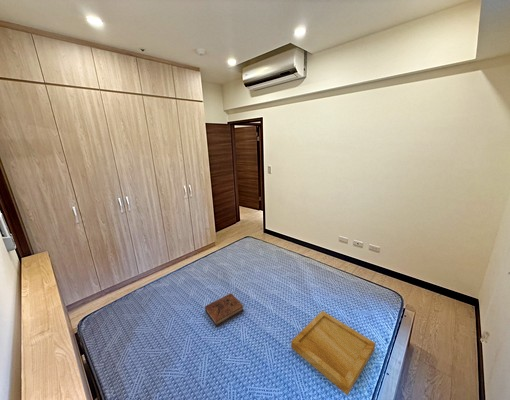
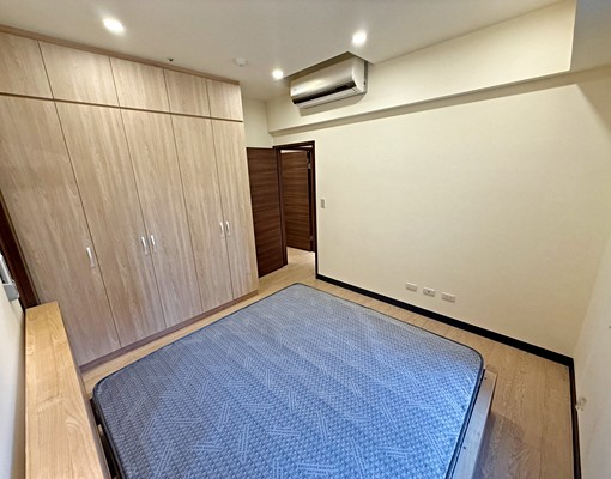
- tray [290,310,376,396]
- book [204,292,245,328]
